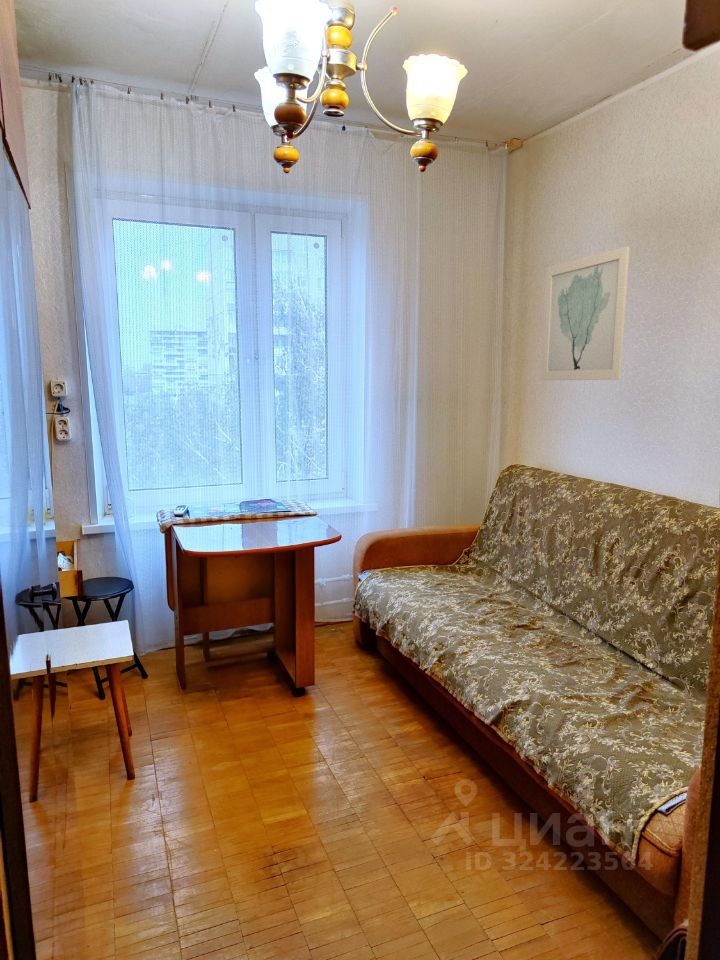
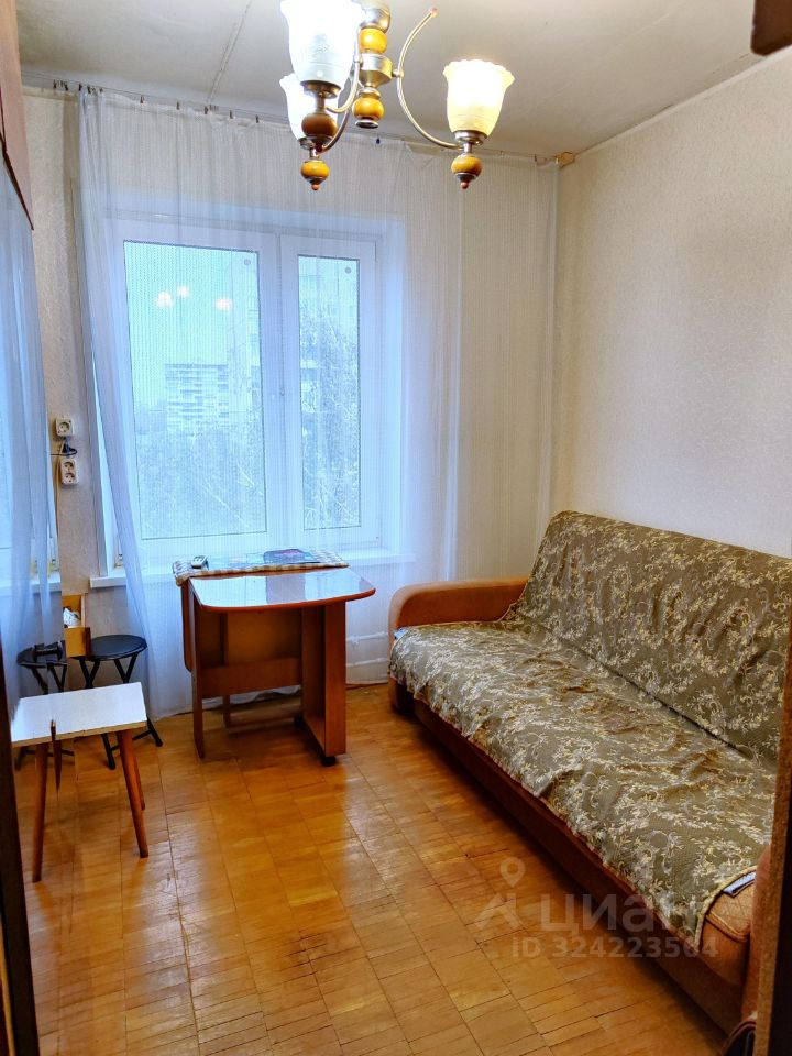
- wall art [540,245,630,381]
